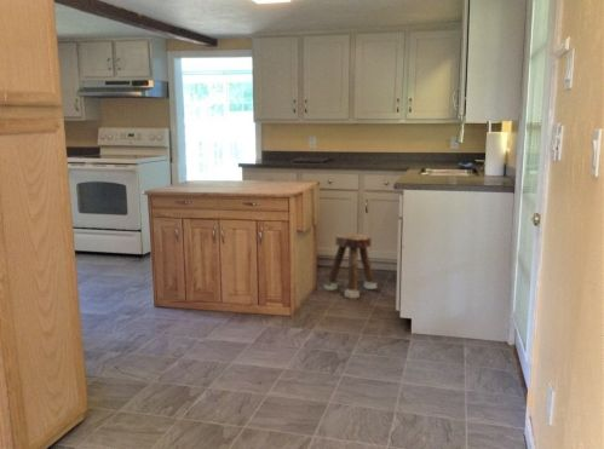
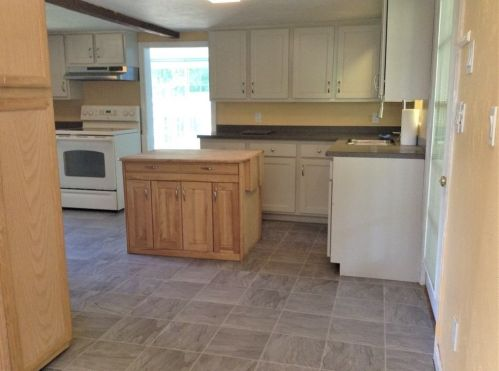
- stool [322,234,379,300]
